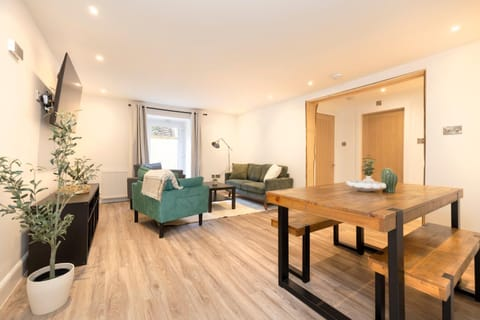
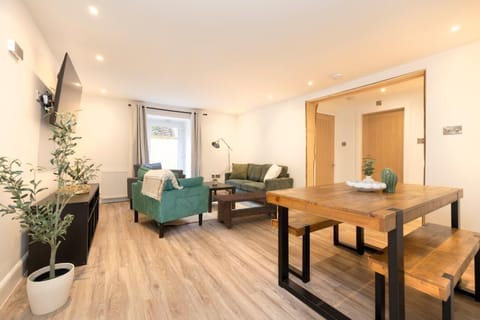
+ coffee table [212,190,278,229]
